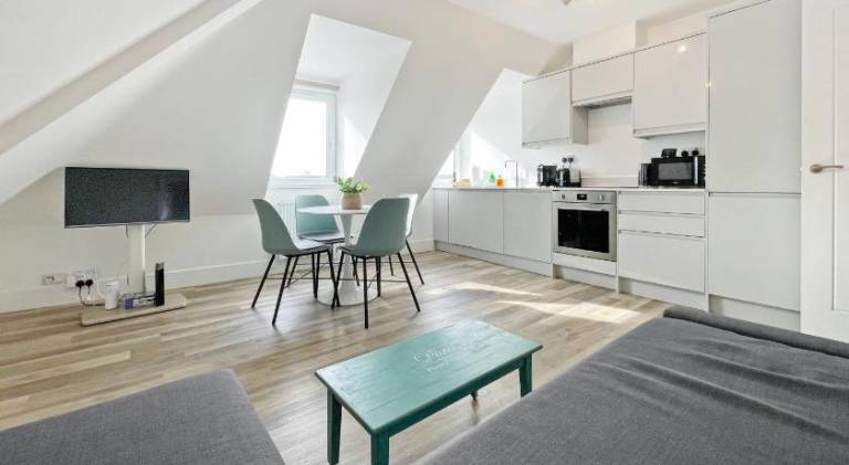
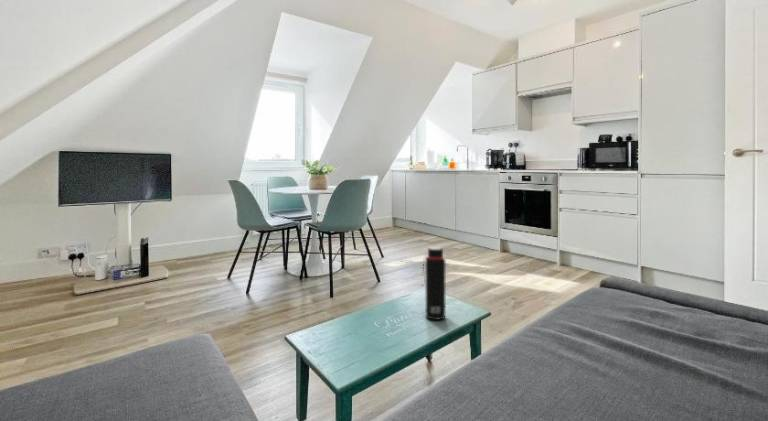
+ water bottle [421,247,446,321]
